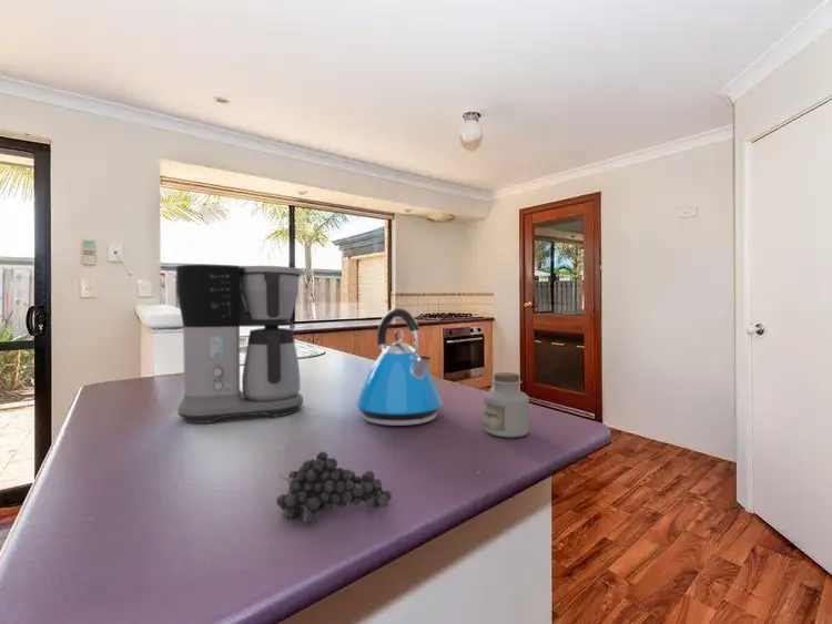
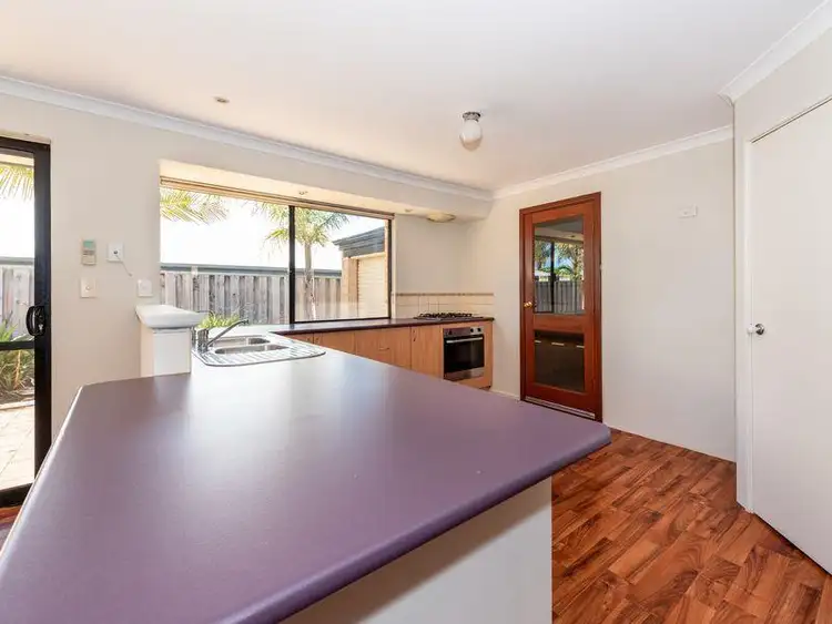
- fruit [275,451,393,524]
- coffee maker [175,264,304,424]
- jar [483,371,530,439]
- kettle [355,307,444,427]
